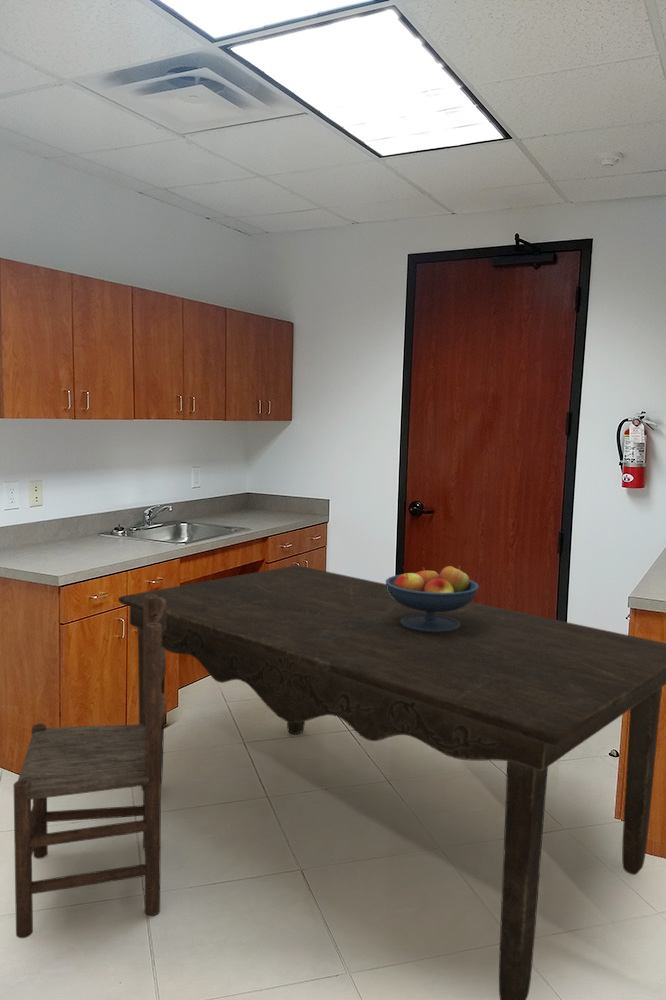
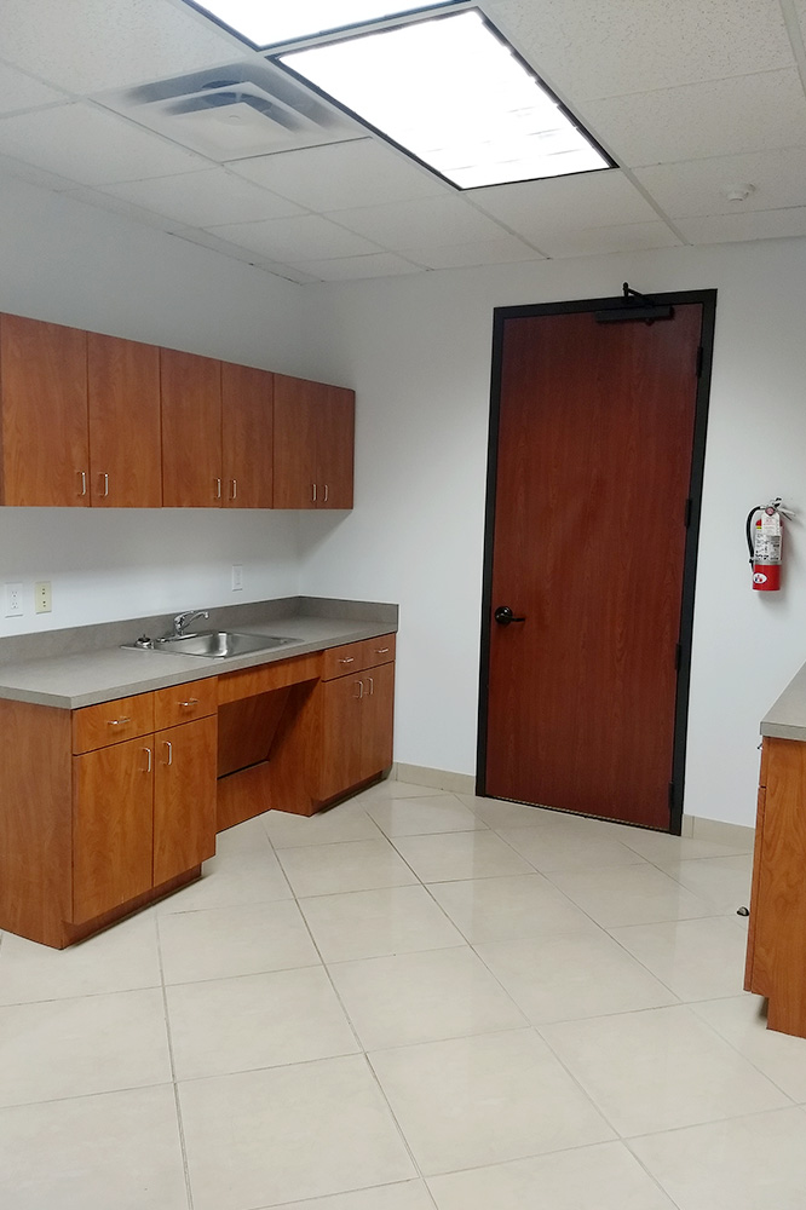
- dining table [117,564,666,1000]
- fruit bowl [385,565,480,632]
- dining chair [13,595,167,939]
